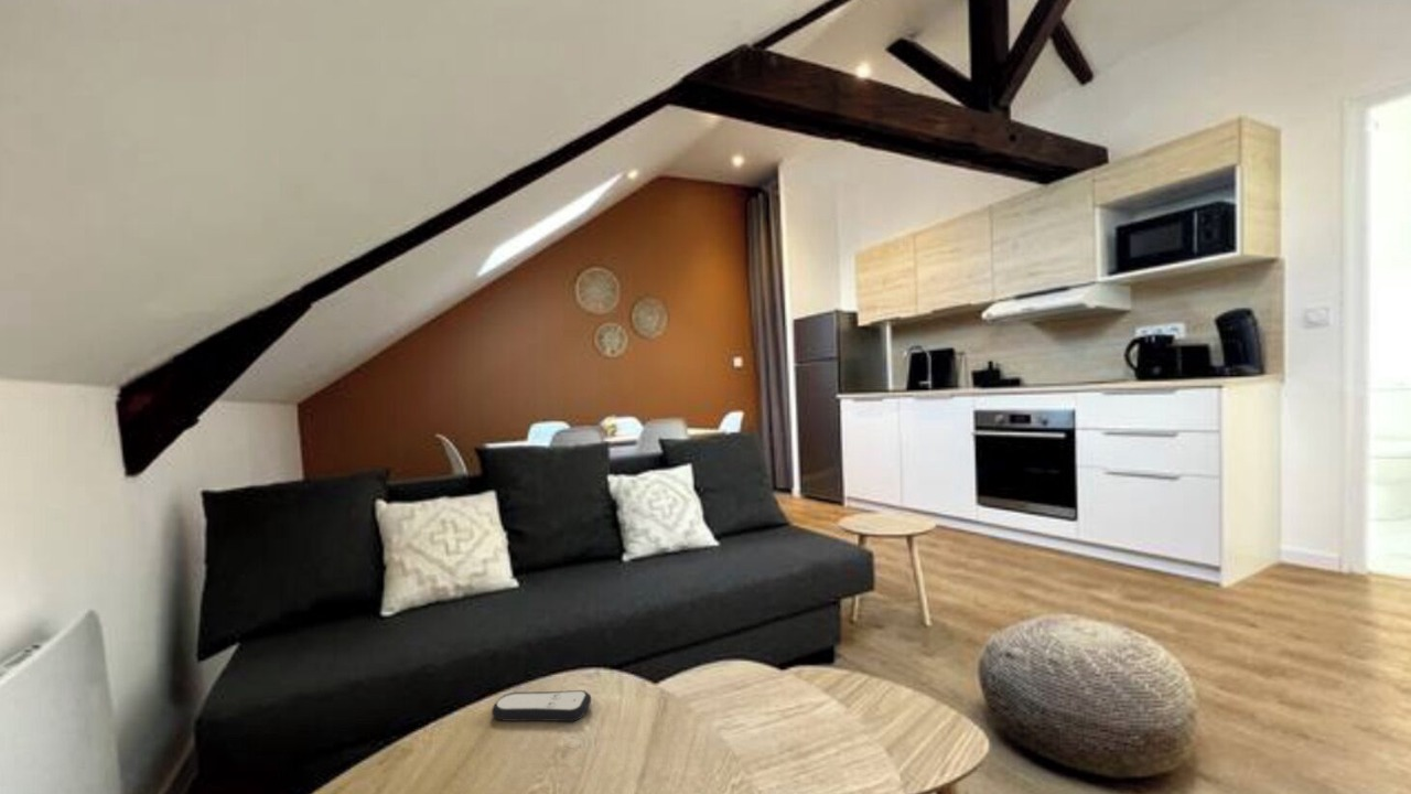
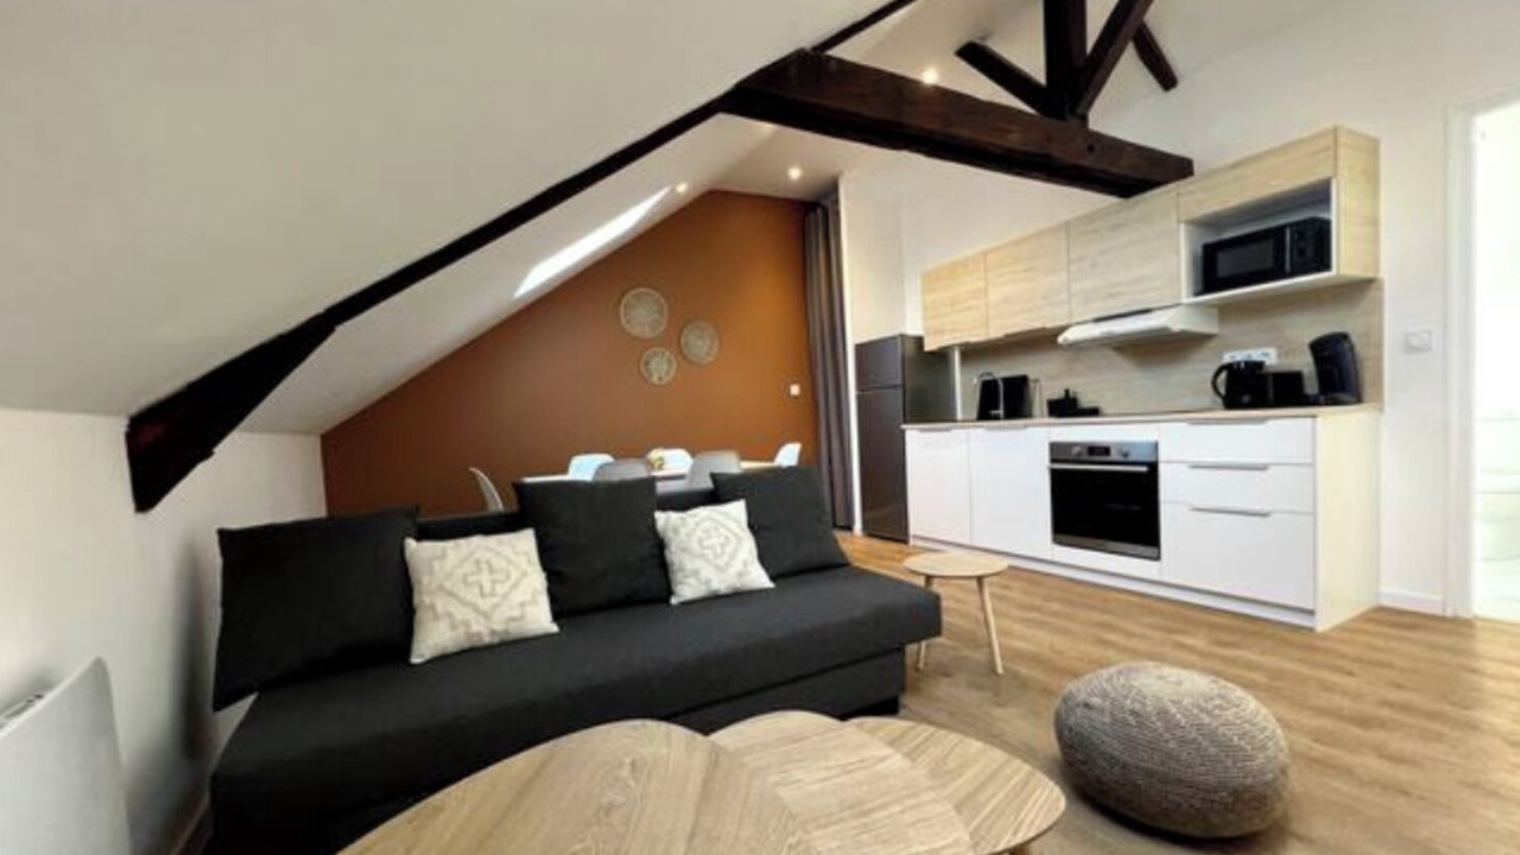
- remote control [491,689,592,722]
